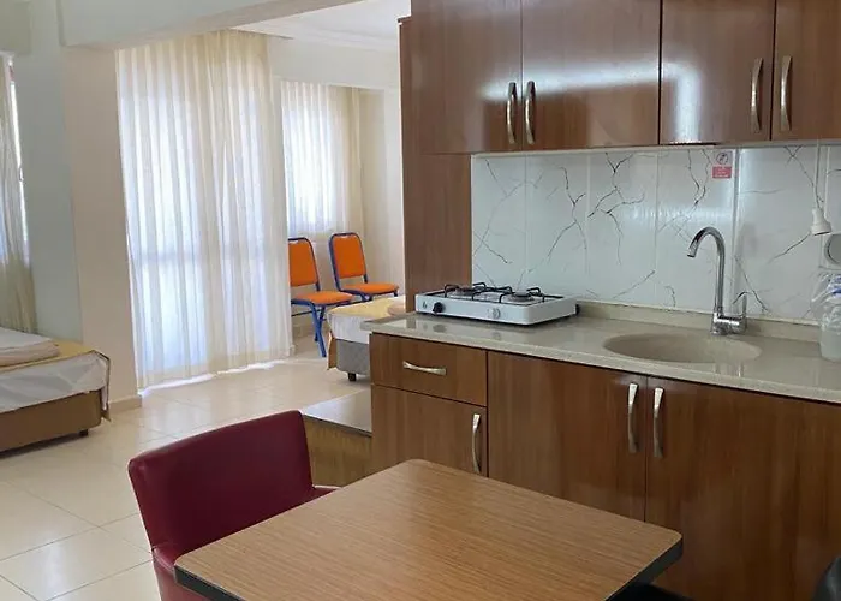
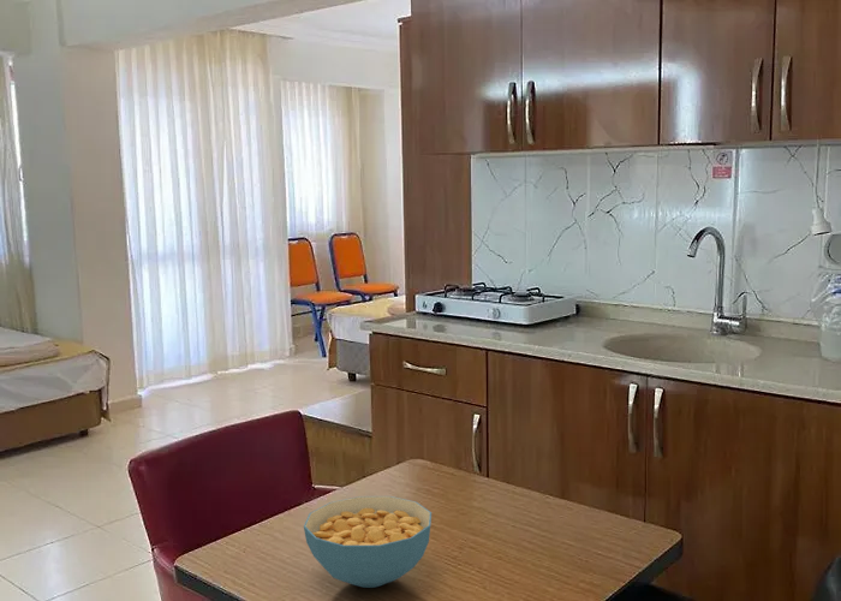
+ cereal bowl [303,495,433,589]
